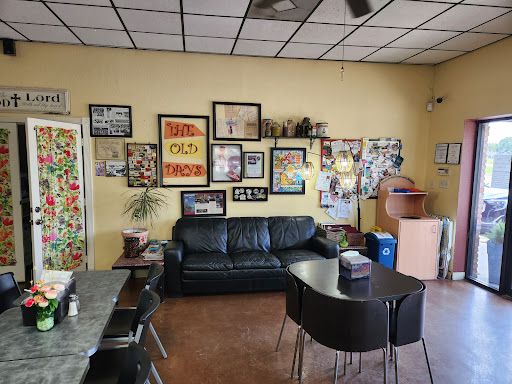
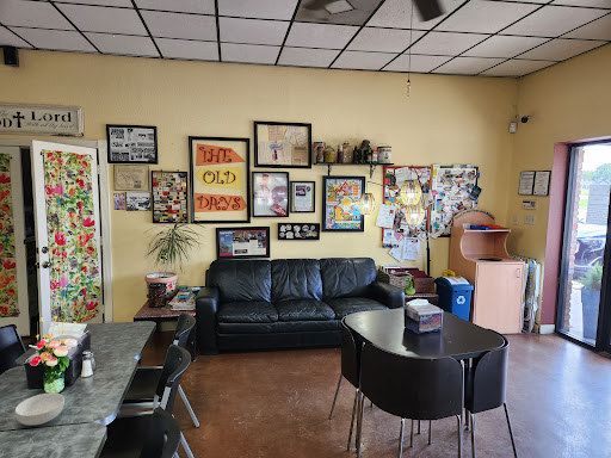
+ cereal bowl [14,391,66,426]
